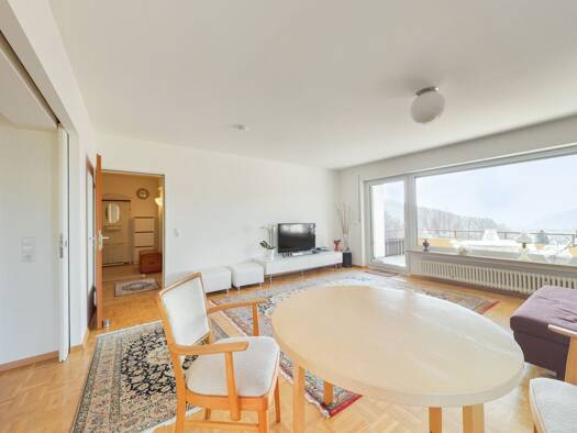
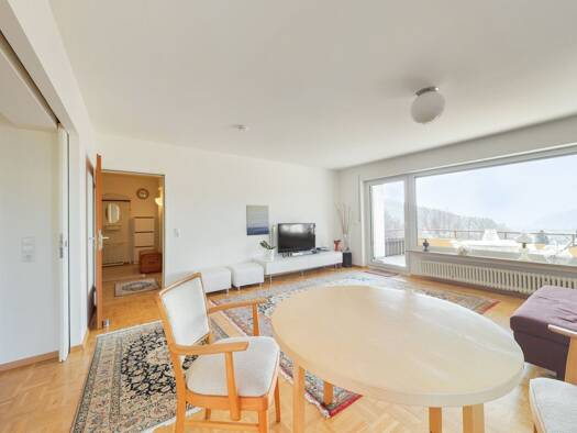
+ wall art [245,204,270,236]
